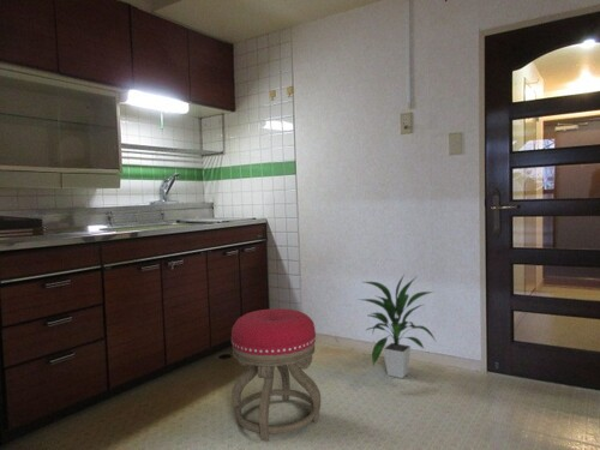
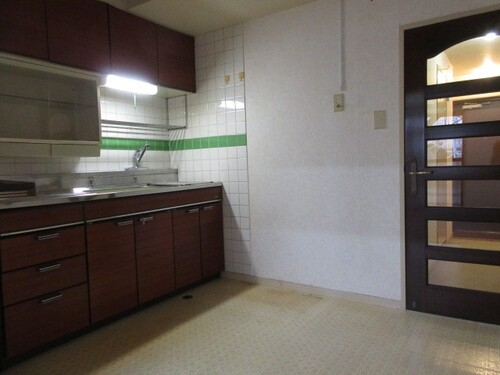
- indoor plant [356,274,438,379]
- stool [230,307,322,442]
